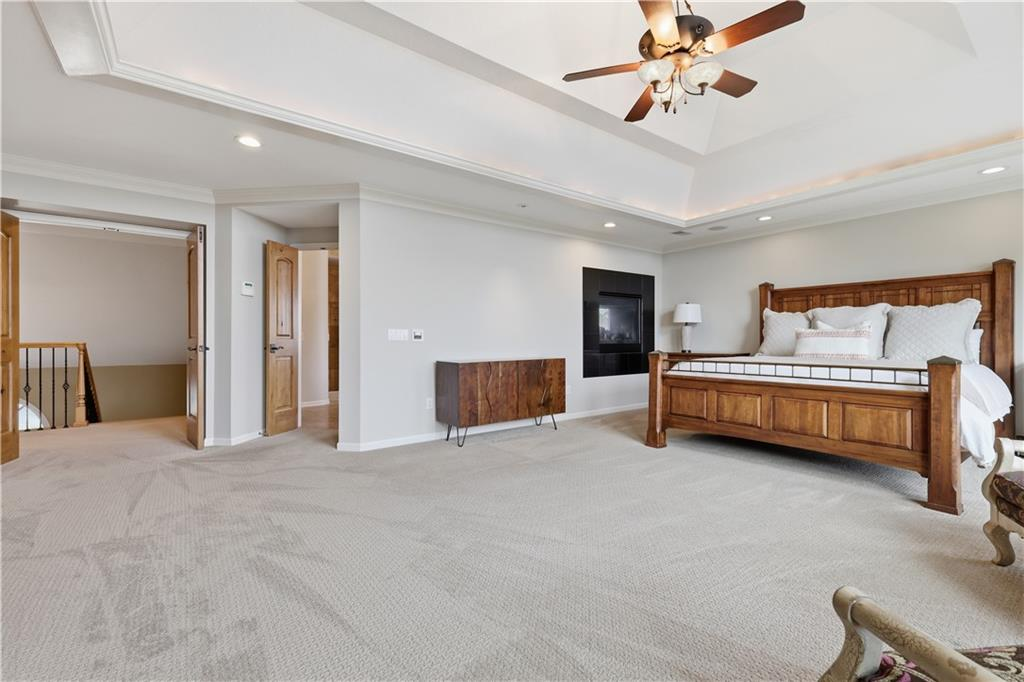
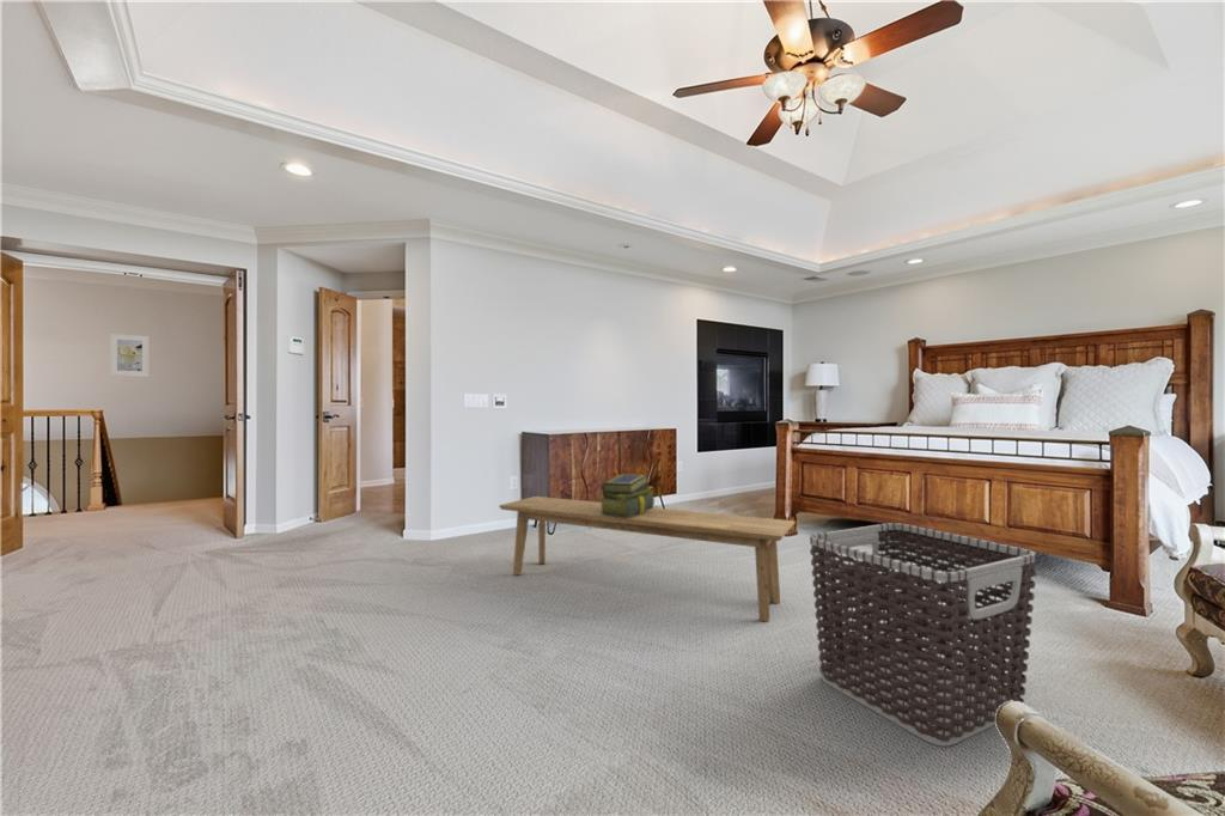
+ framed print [109,333,150,378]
+ stack of books [598,473,656,518]
+ bench [498,495,796,622]
+ clothes hamper [809,522,1038,748]
